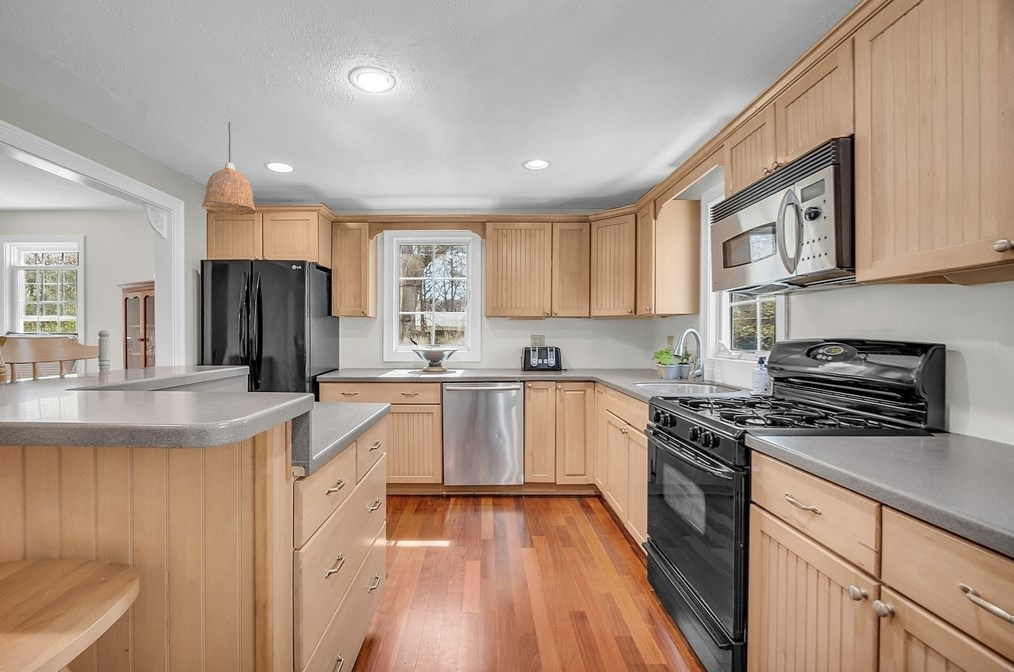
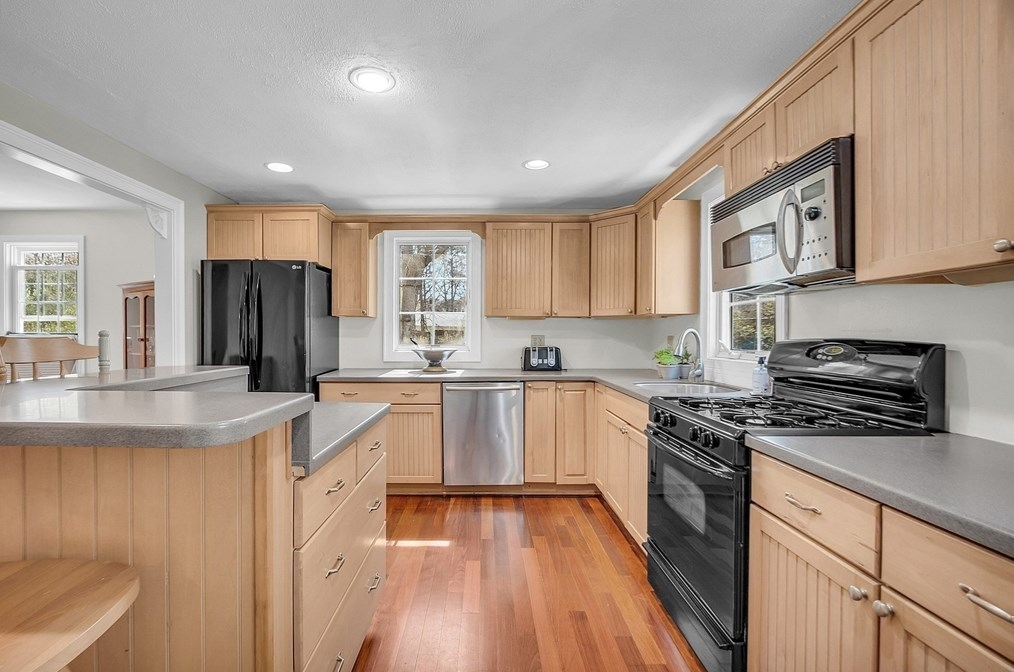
- pendant lamp [201,121,257,216]
